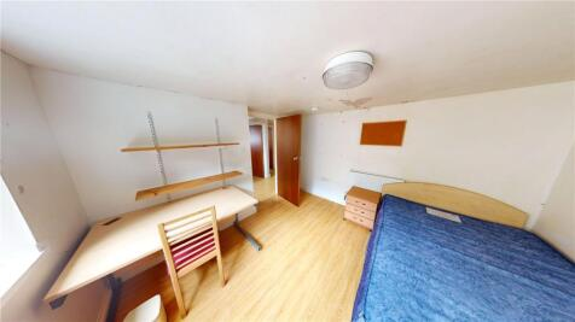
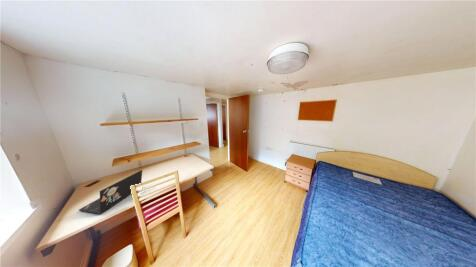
+ laptop [78,169,143,215]
